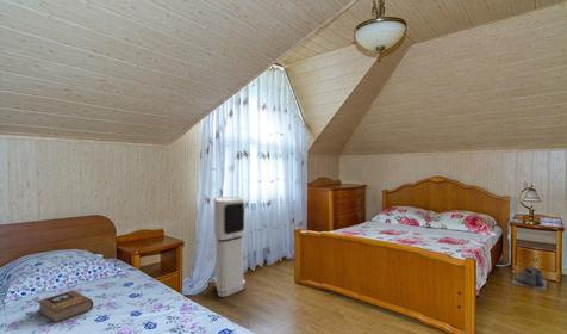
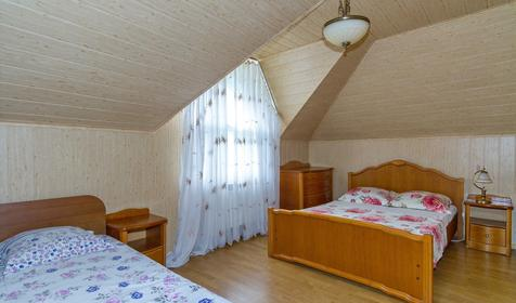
- book [37,289,94,323]
- boots [510,265,548,292]
- air purifier [213,196,247,298]
